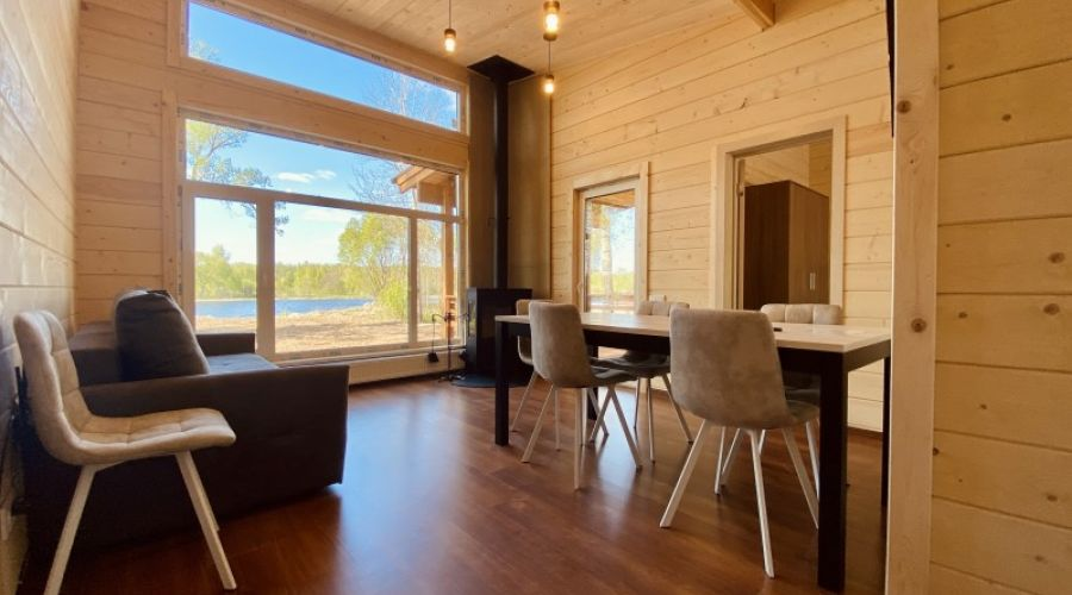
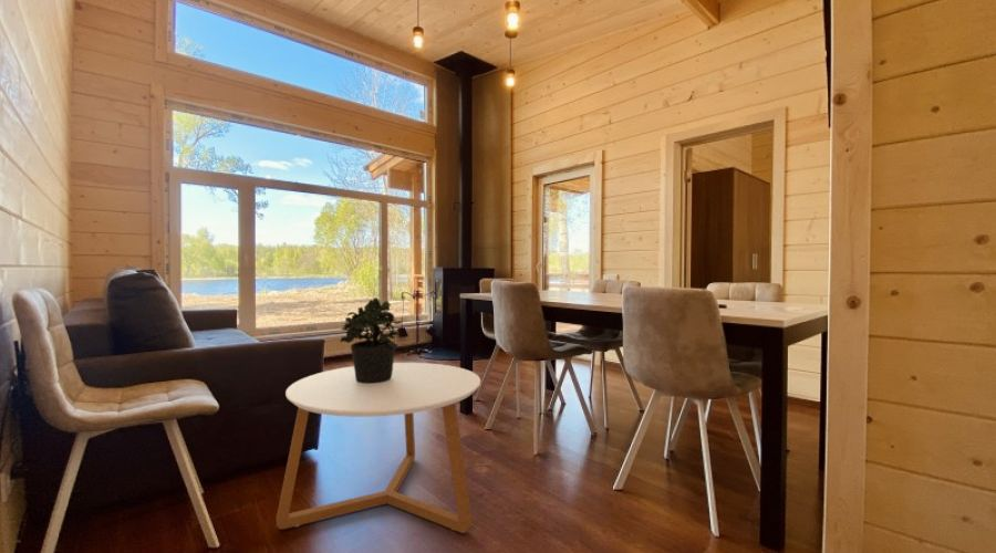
+ coffee table [276,362,481,534]
+ potted plant [339,296,403,384]
